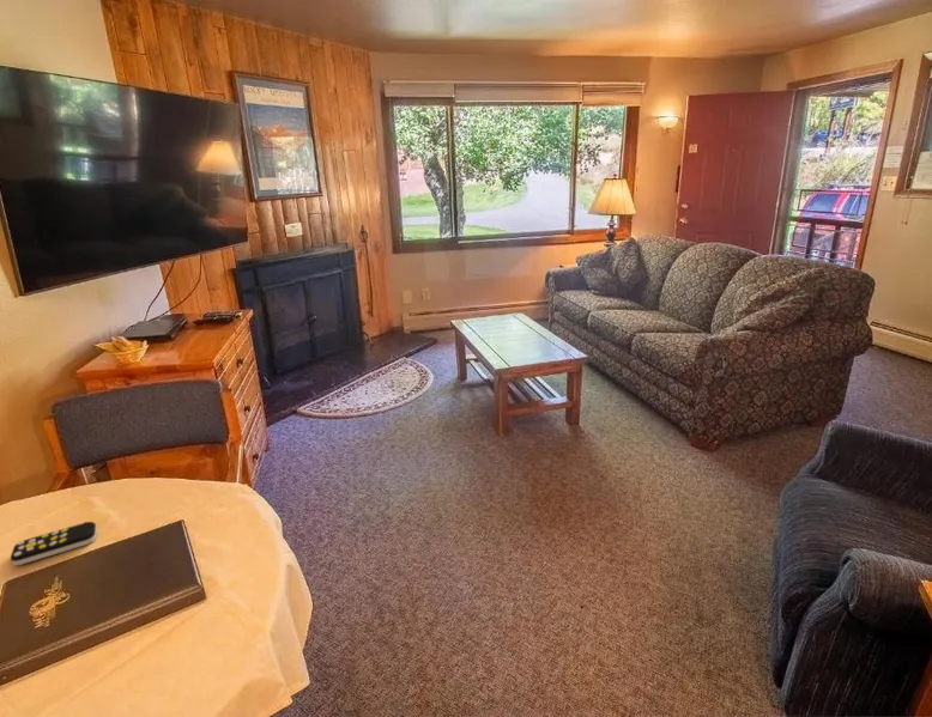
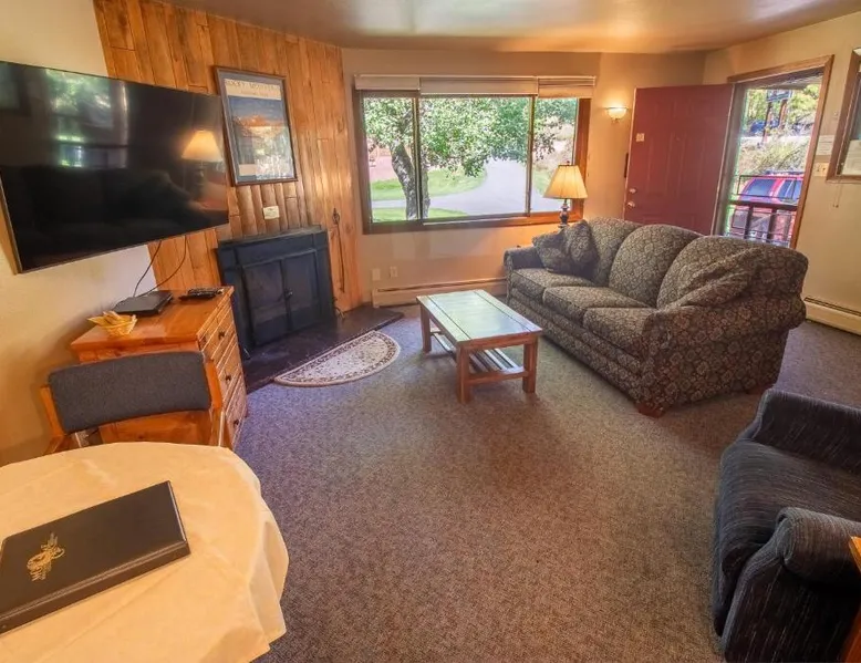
- remote control [10,521,98,566]
